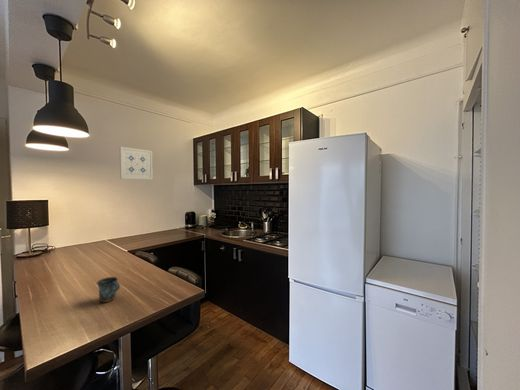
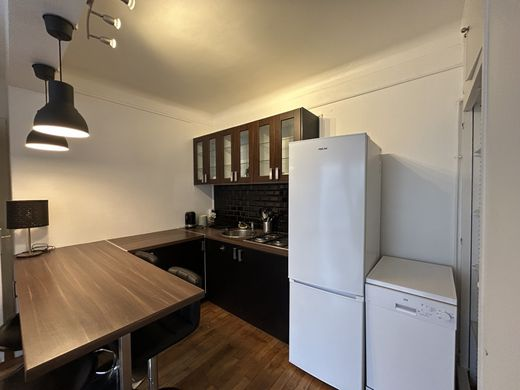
- wall art [119,146,154,181]
- mug [96,276,121,303]
